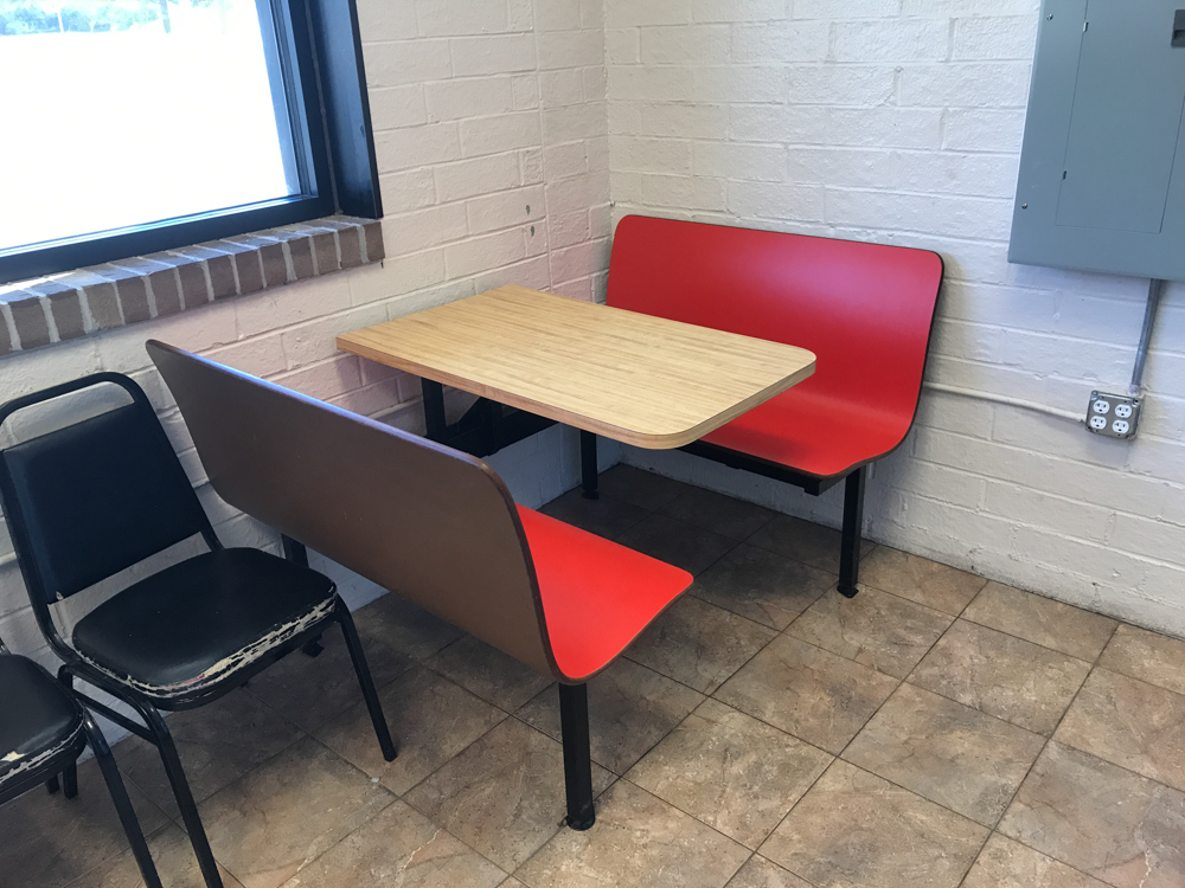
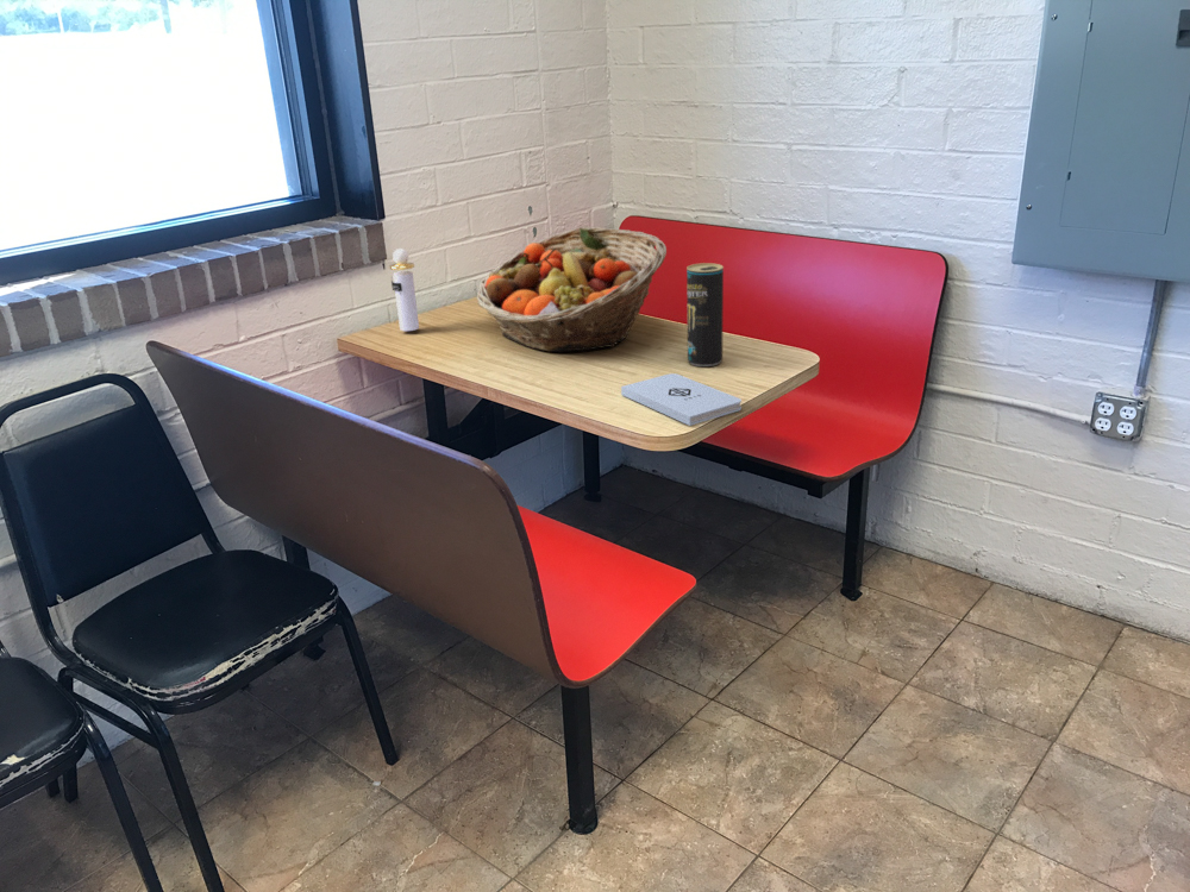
+ perfume bottle [388,247,420,332]
+ fruit basket [475,226,668,353]
+ beverage can [685,262,725,368]
+ notepad [620,372,743,427]
